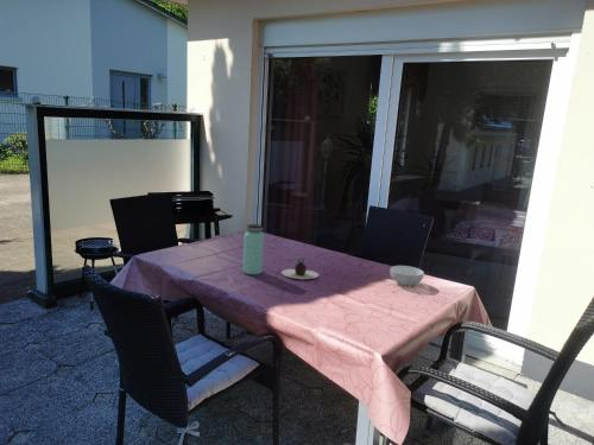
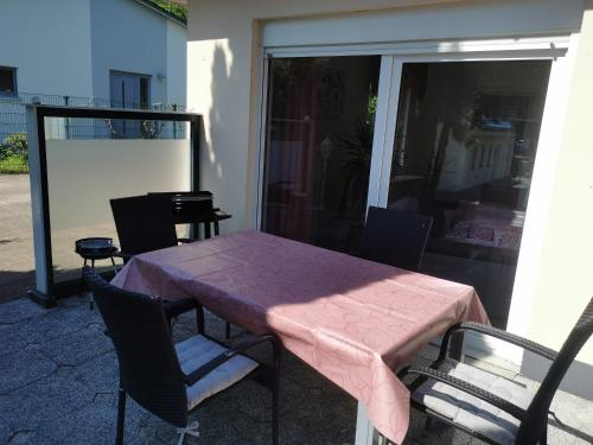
- cereal bowl [388,265,425,287]
- teapot [280,256,320,280]
- bottle [242,223,265,275]
